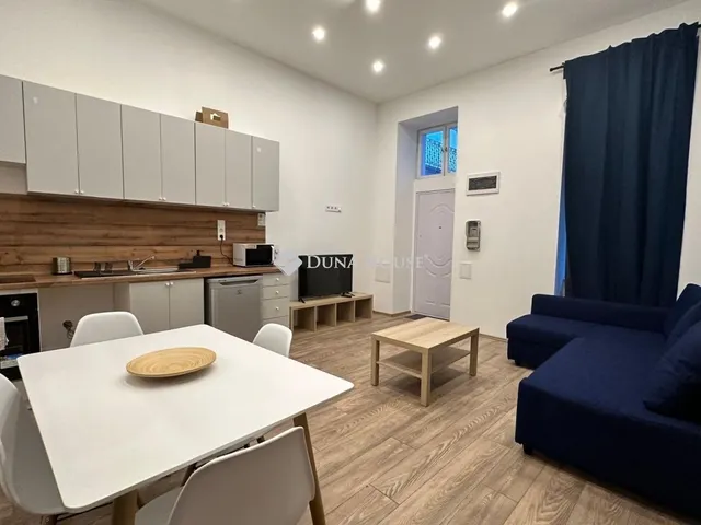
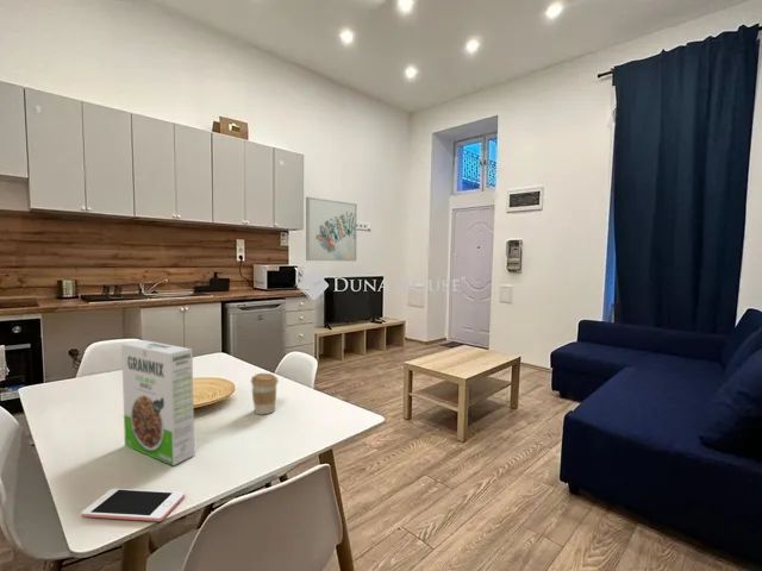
+ coffee cup [250,372,280,415]
+ cell phone [80,488,186,522]
+ wall art [305,196,358,263]
+ cereal box [120,339,195,466]
